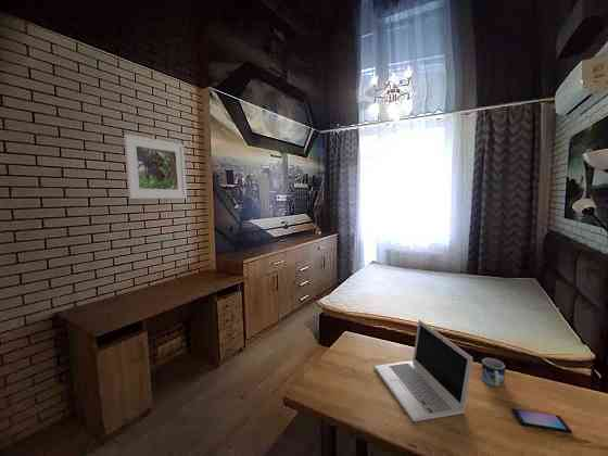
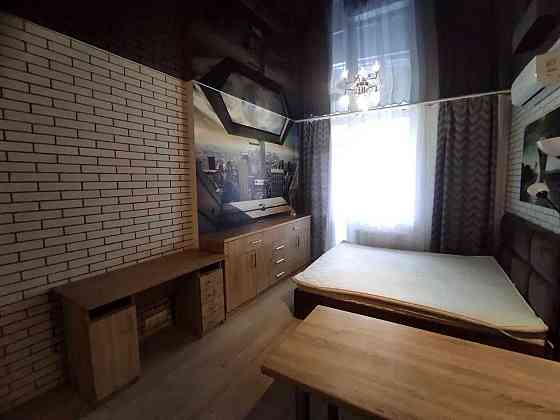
- smartphone [511,408,573,434]
- laptop [372,319,474,422]
- mug [480,357,506,389]
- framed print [123,132,188,200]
